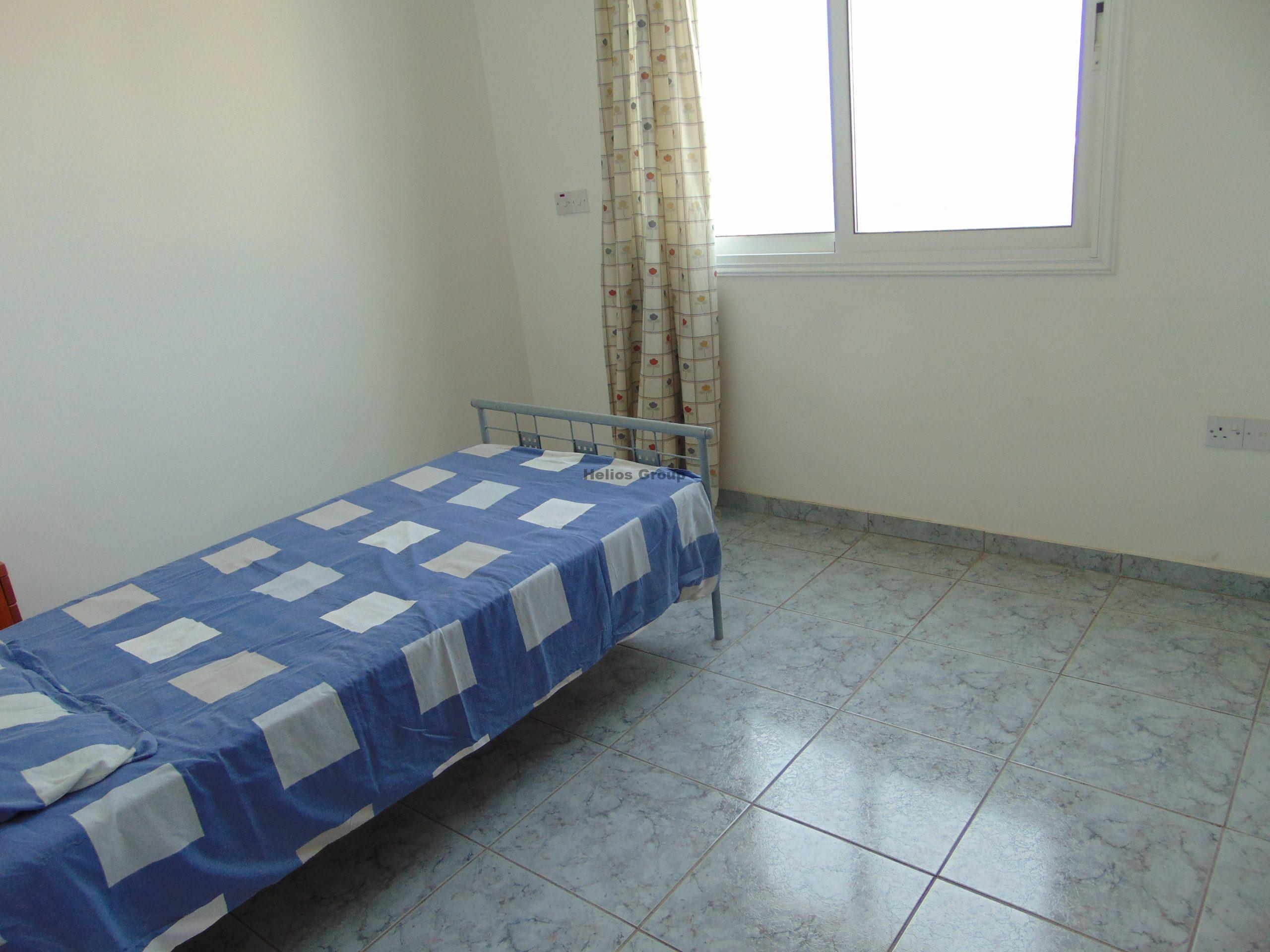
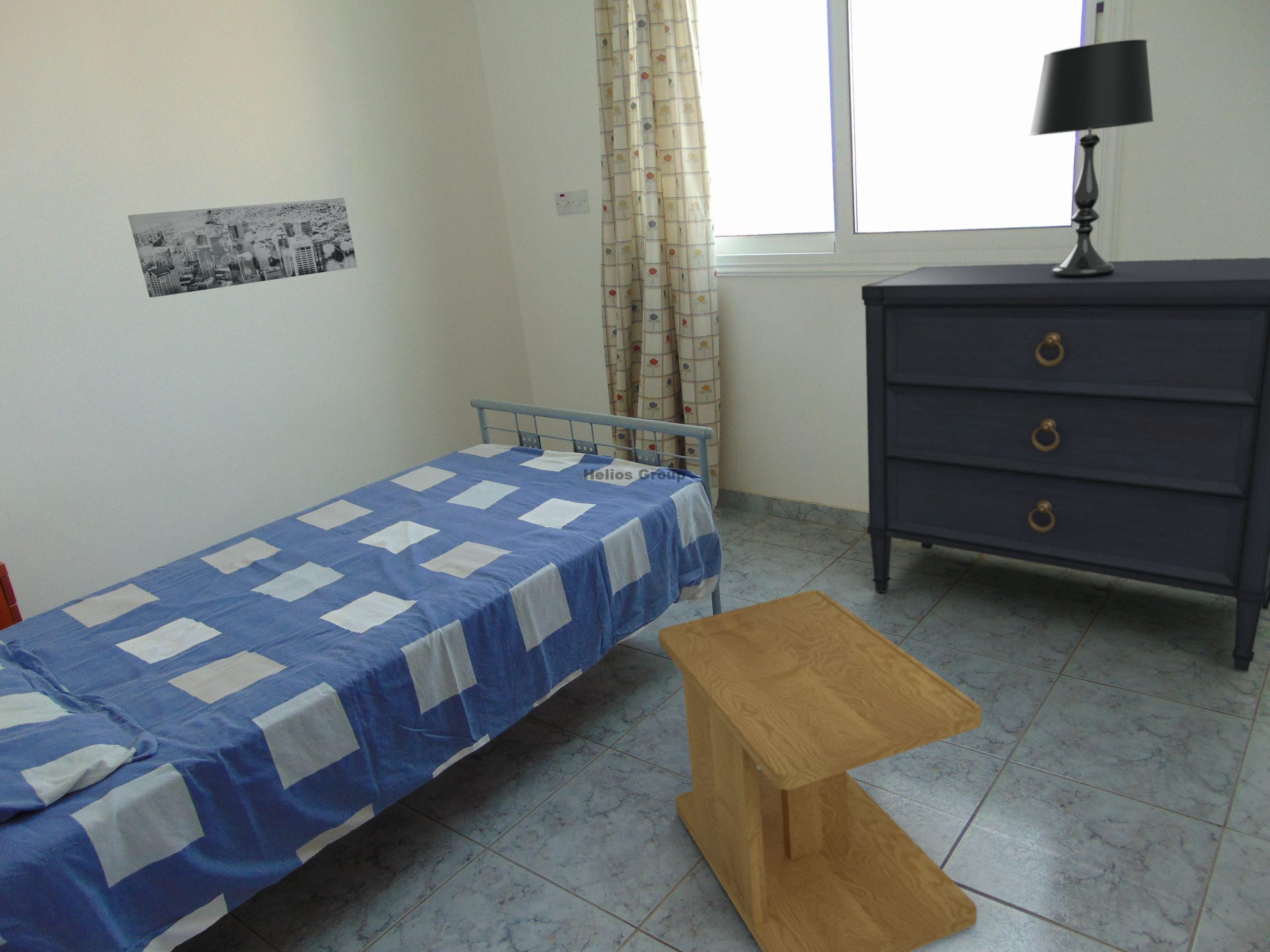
+ dresser [861,257,1270,672]
+ side table [658,589,982,952]
+ wall art [127,197,358,298]
+ table lamp [1029,39,1154,278]
